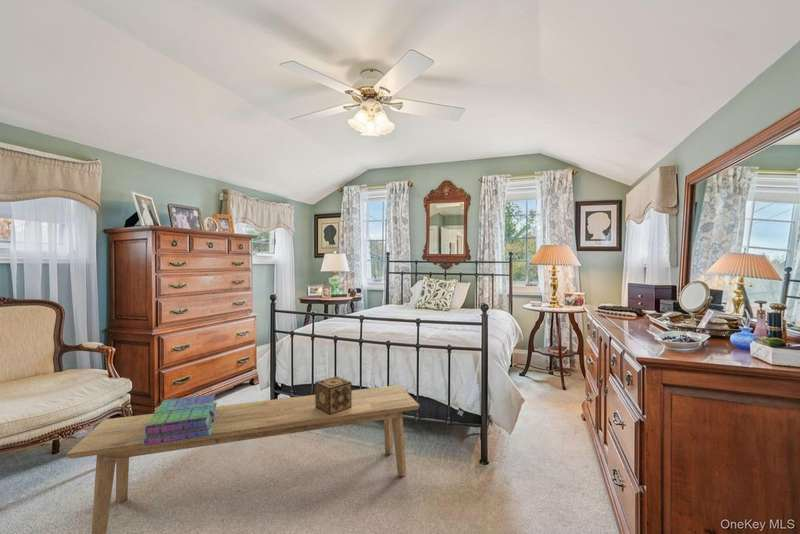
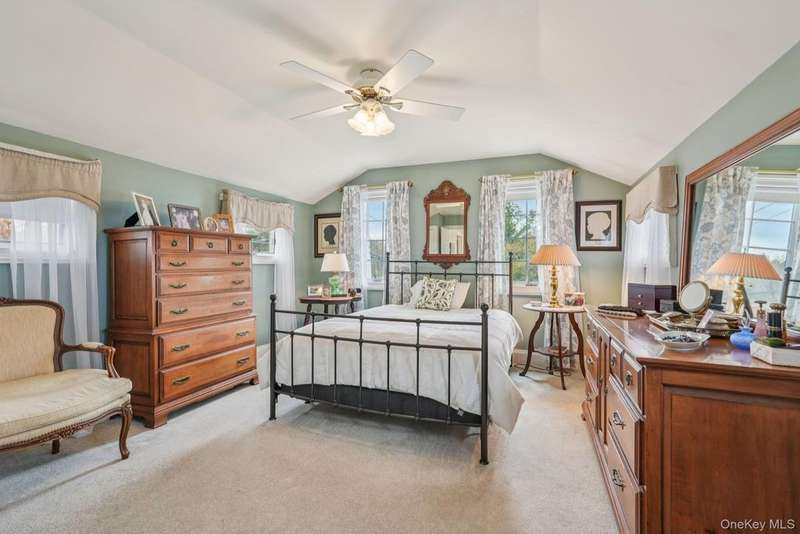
- stack of books [143,393,218,446]
- decorative box [314,375,352,415]
- bench [65,384,420,534]
